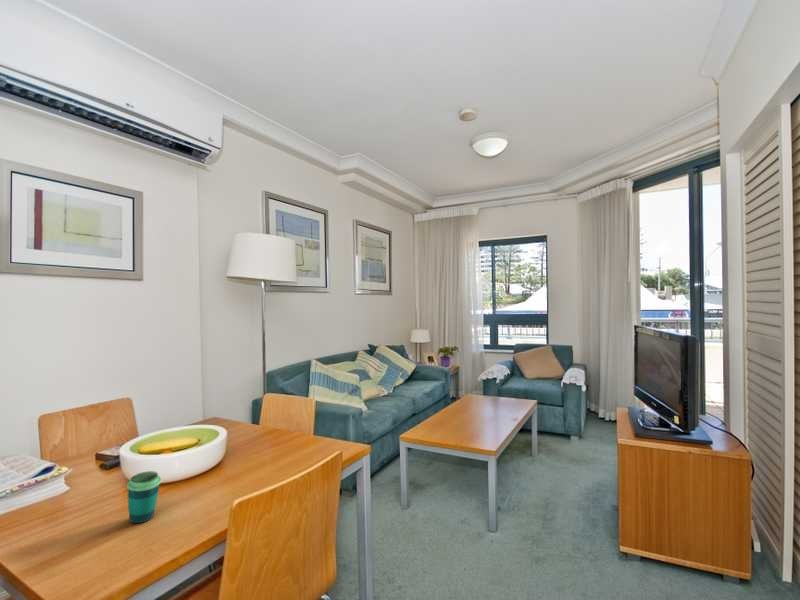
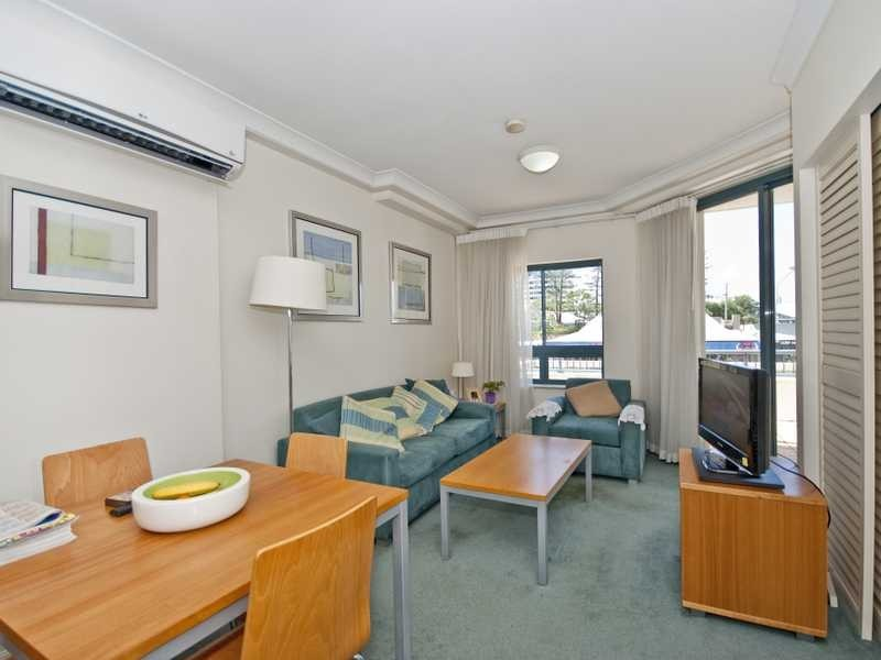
- cup [126,470,162,525]
